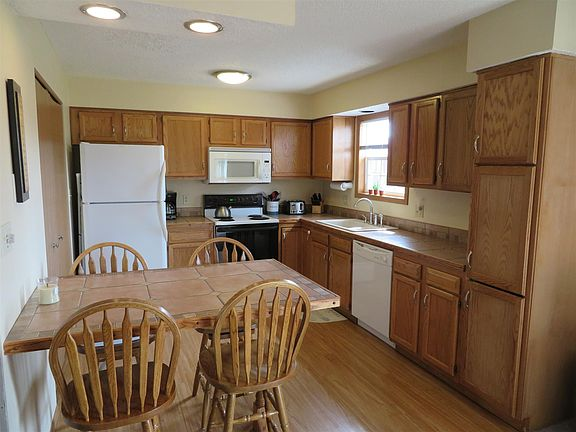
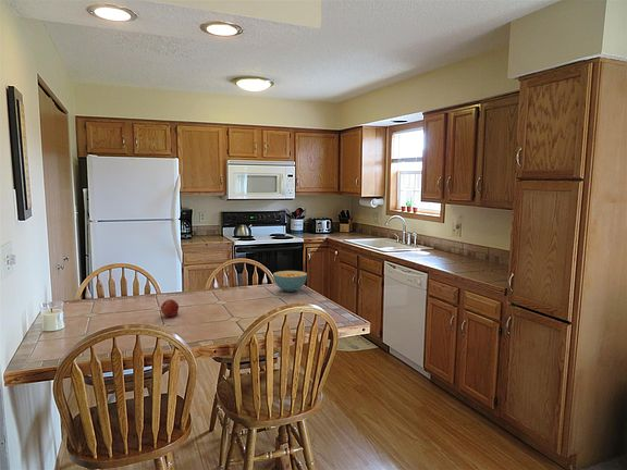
+ fruit [160,298,180,318]
+ cereal bowl [272,270,308,293]
